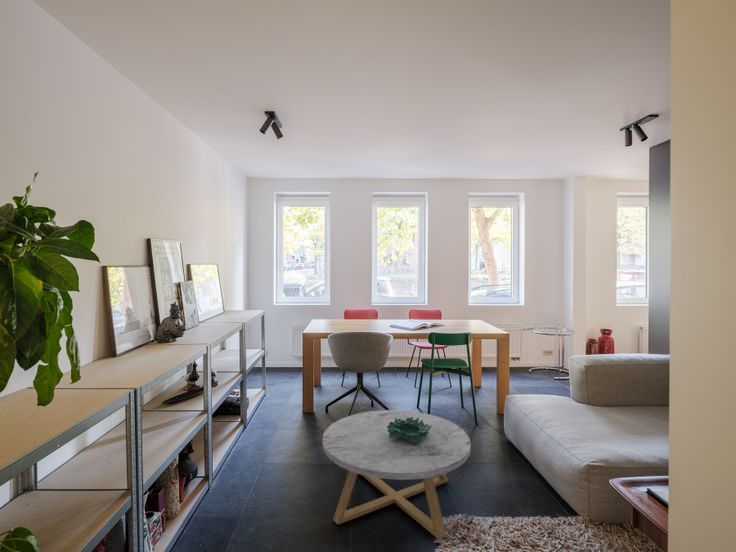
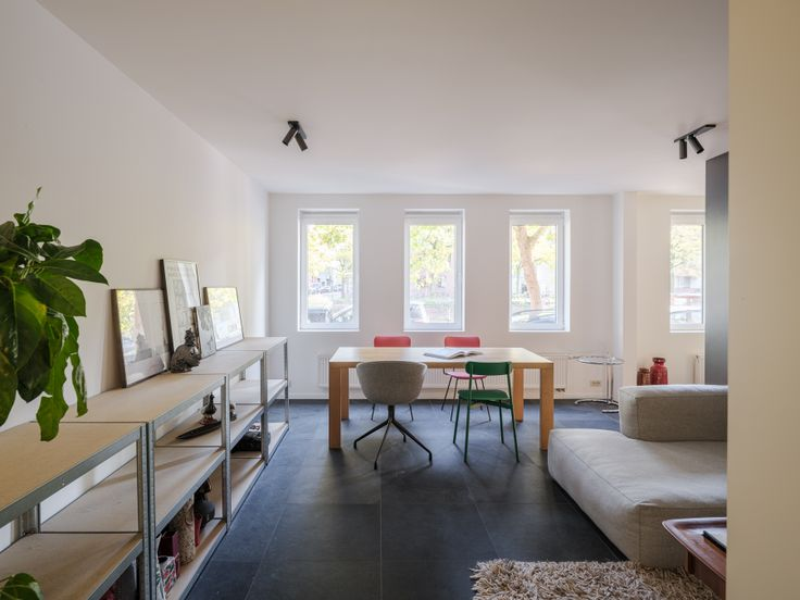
- decorative bowl [387,417,432,444]
- coffee table [321,409,472,540]
